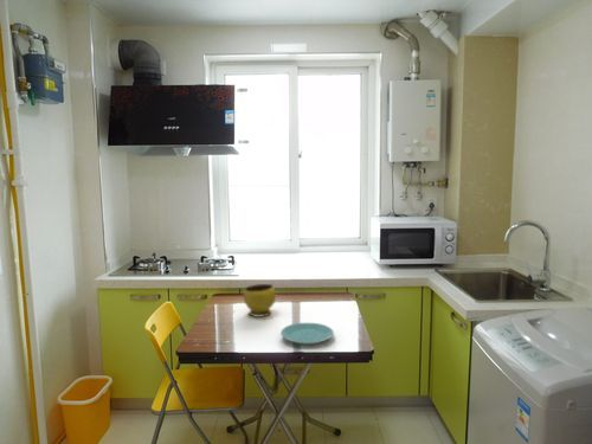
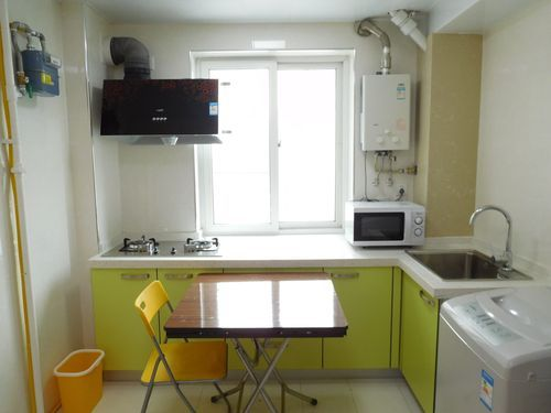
- plate [279,322,335,346]
- bowl [243,283,277,318]
